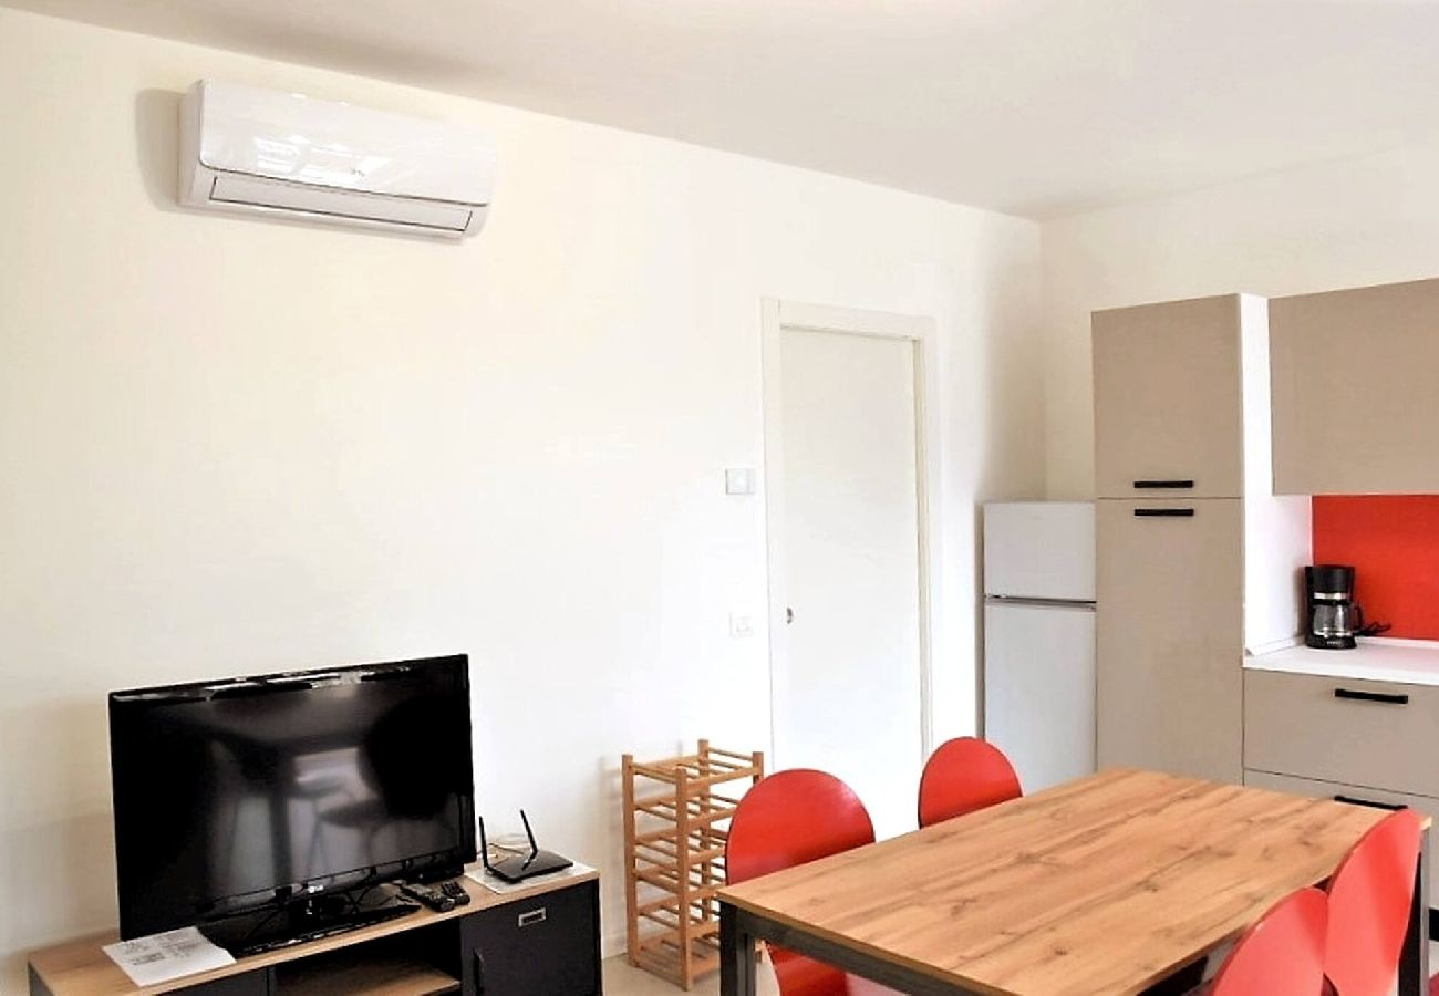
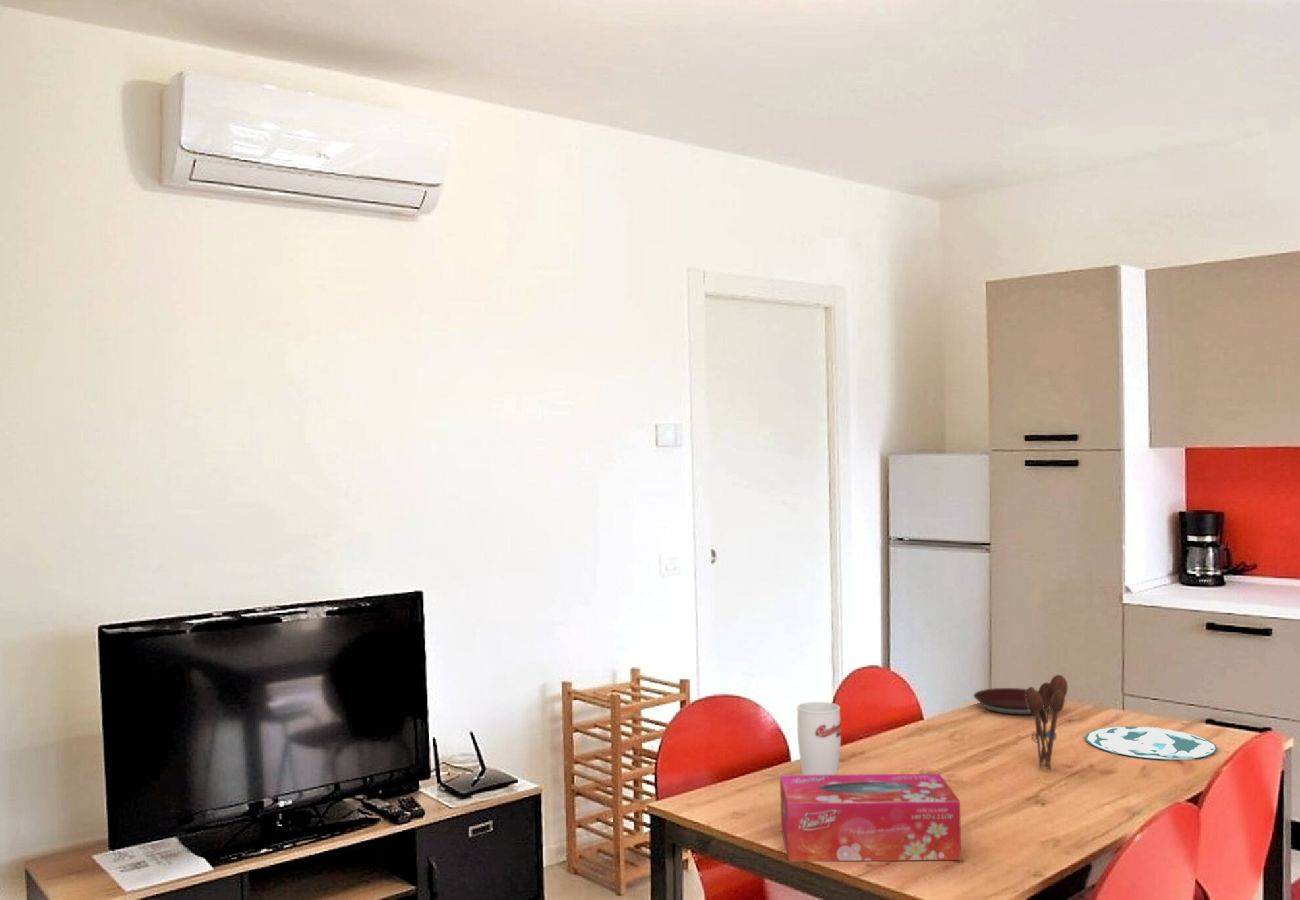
+ utensil holder [1026,674,1069,770]
+ tissue box [779,773,962,862]
+ cup [796,701,842,775]
+ plate [1084,726,1218,760]
+ plate [973,687,1051,716]
